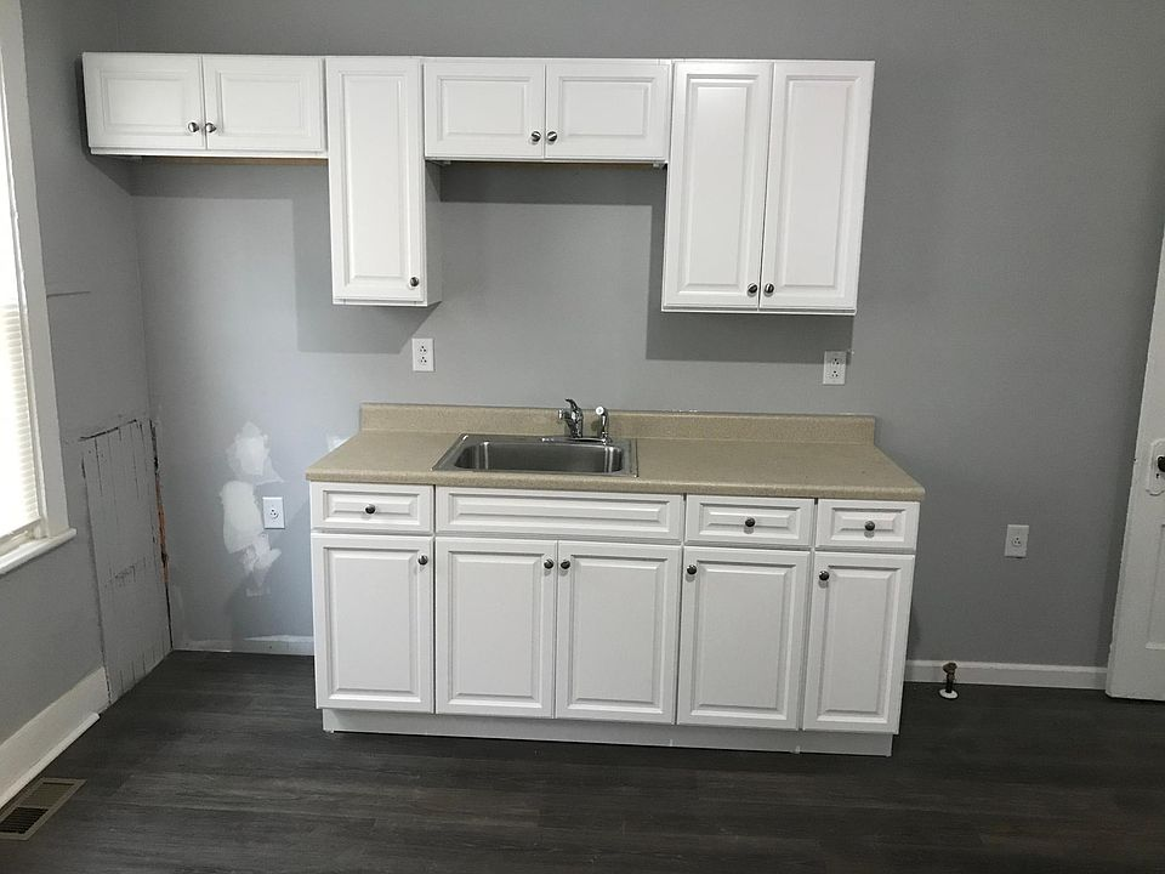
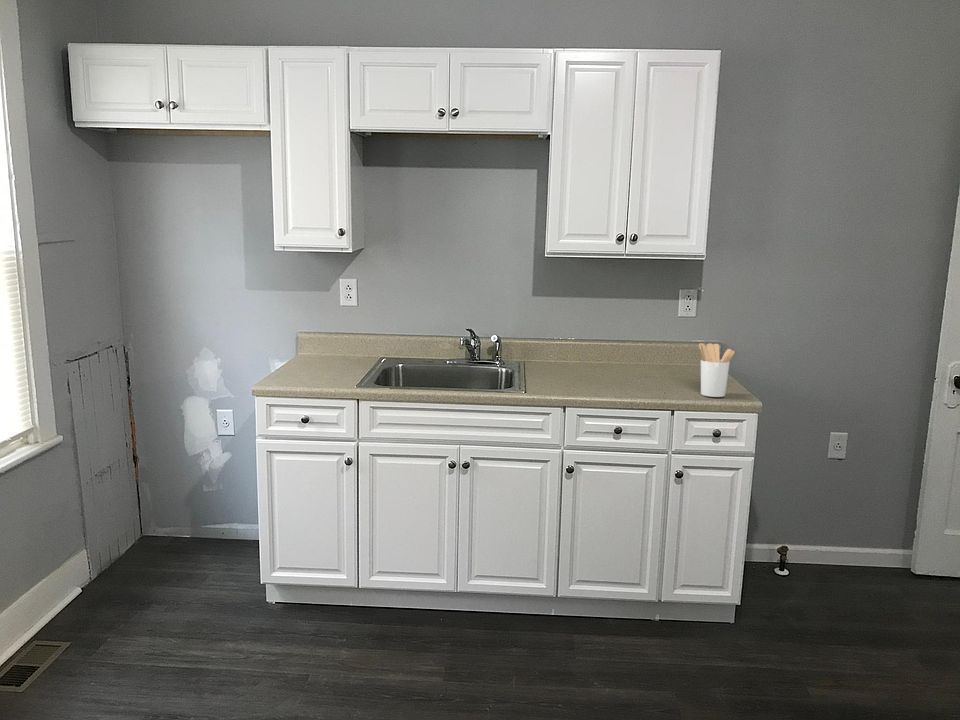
+ utensil holder [698,342,735,398]
